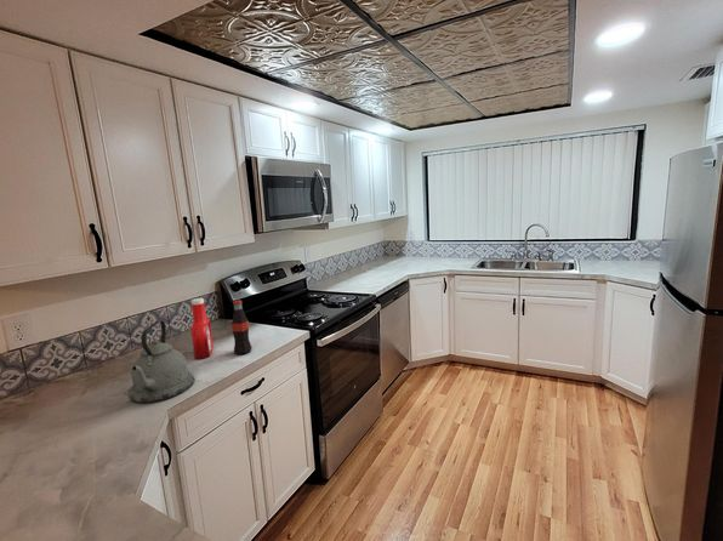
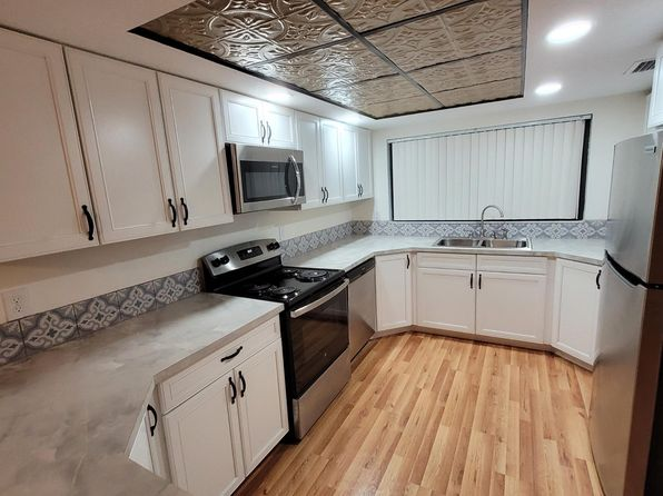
- soap bottle [189,297,215,360]
- bottle [230,300,252,355]
- kettle [127,319,195,404]
